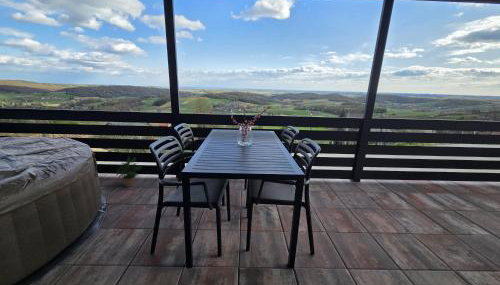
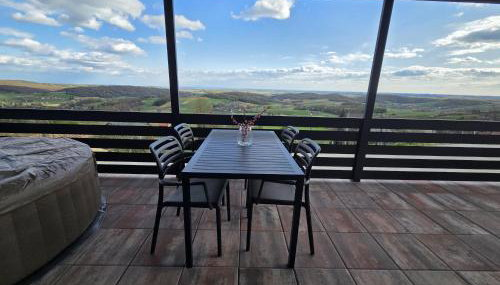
- potted plant [112,156,143,188]
